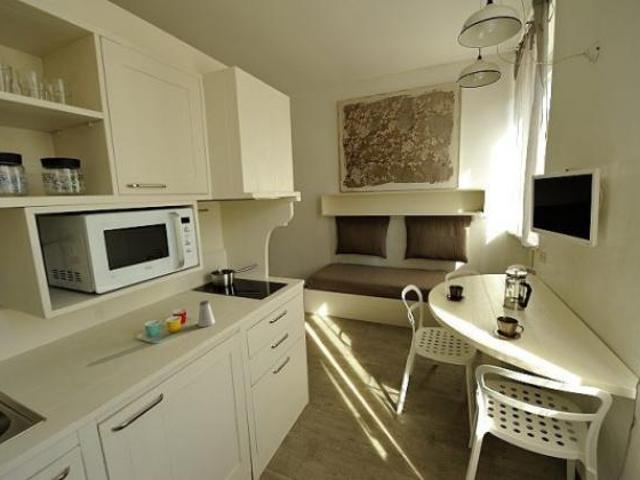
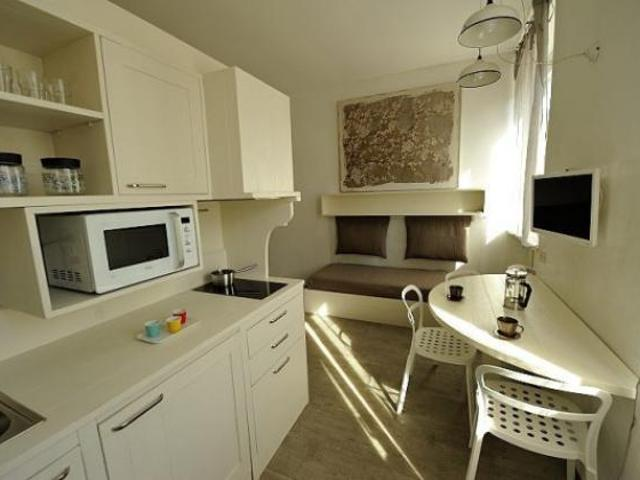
- saltshaker [197,299,216,328]
